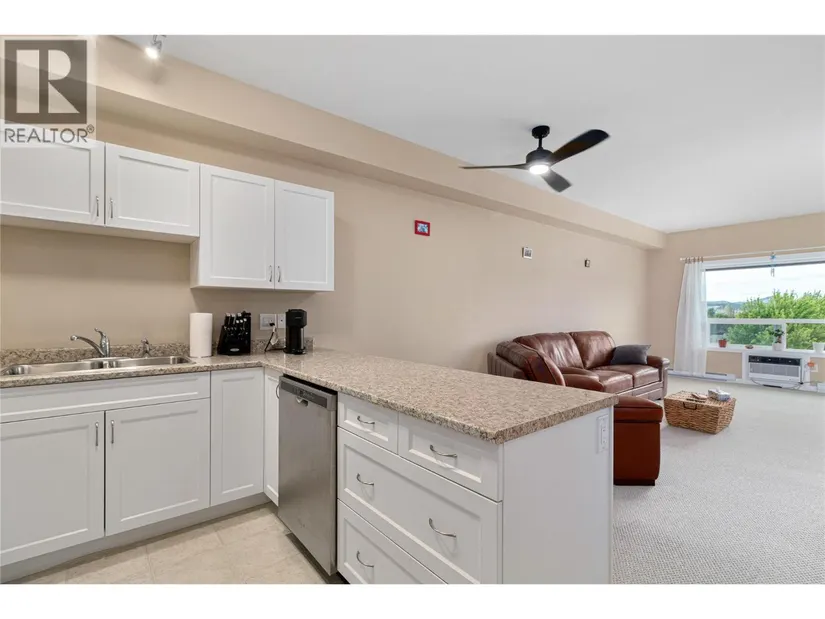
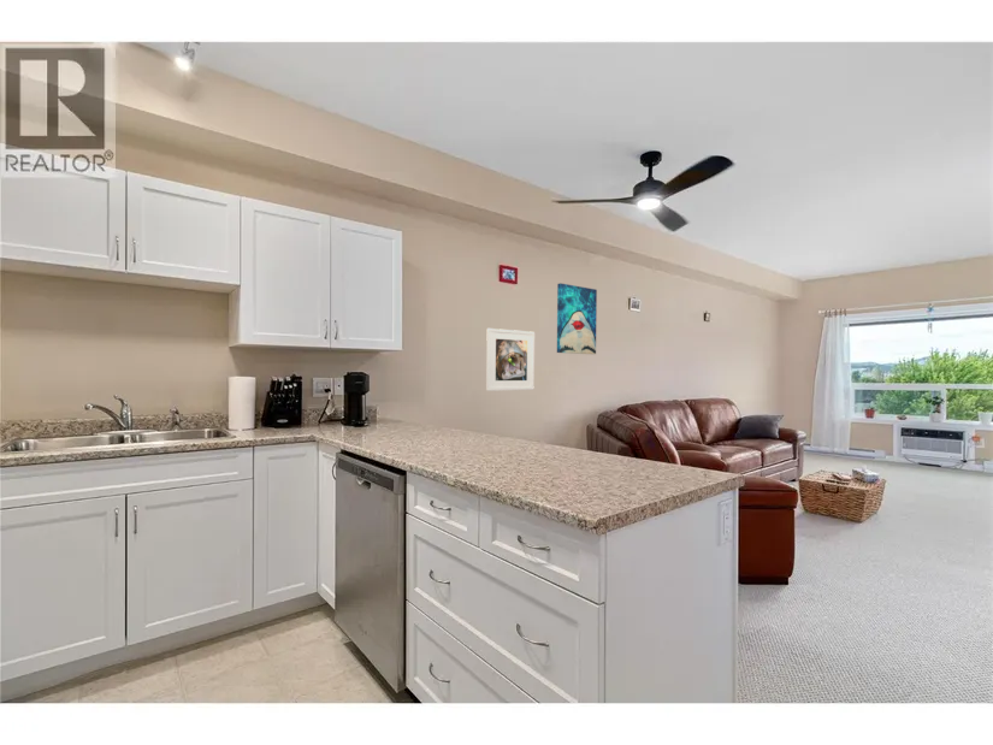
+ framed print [485,327,536,392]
+ wall art [556,282,598,355]
